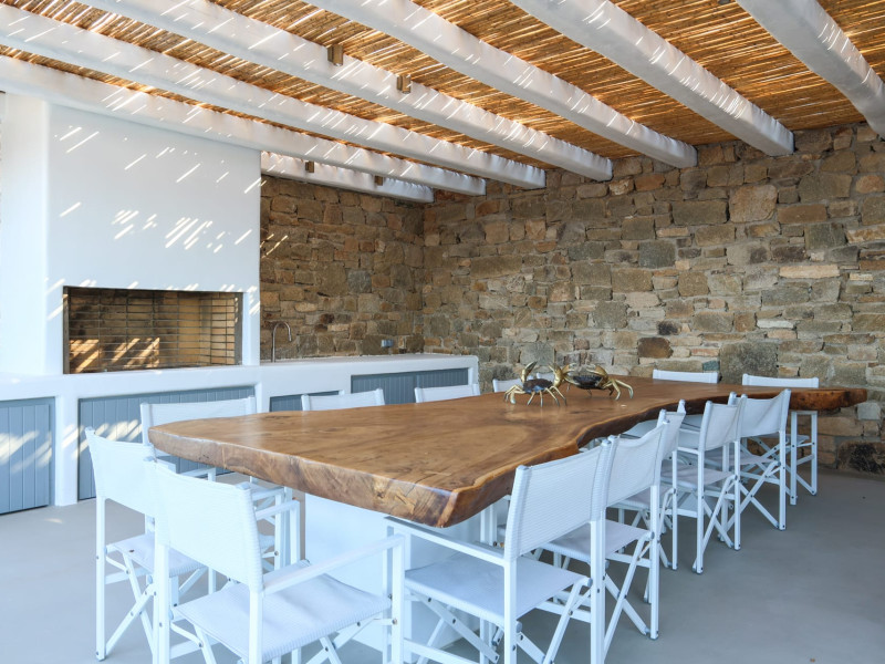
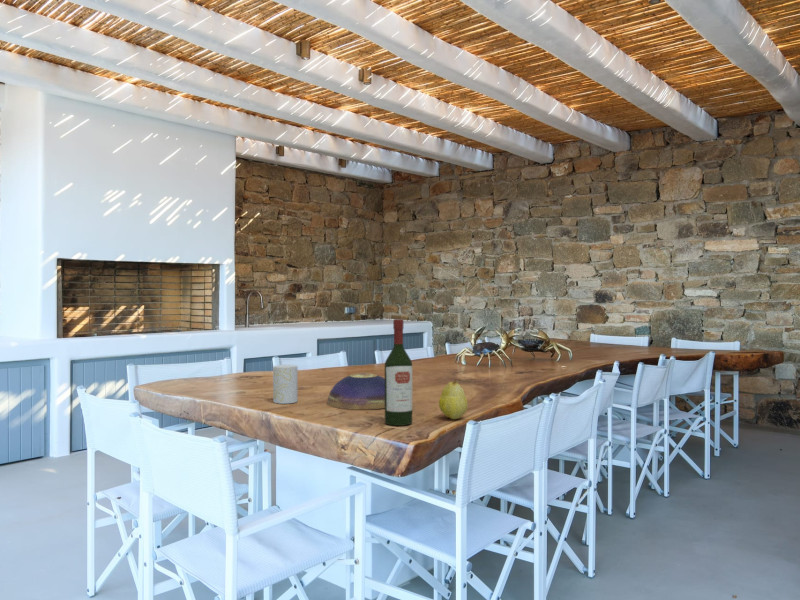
+ decorative bowl [326,372,385,411]
+ cup [272,364,299,405]
+ wine bottle [384,318,413,427]
+ fruit [438,378,468,420]
